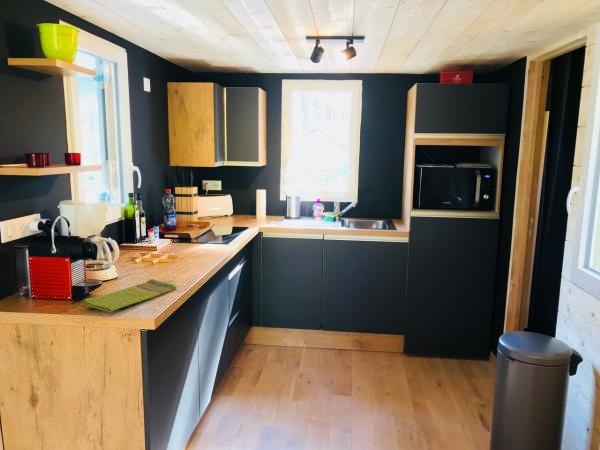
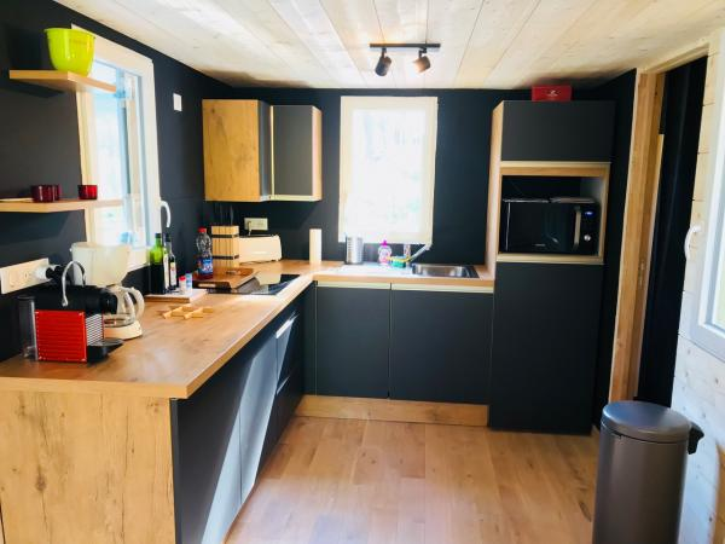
- dish towel [83,278,178,313]
